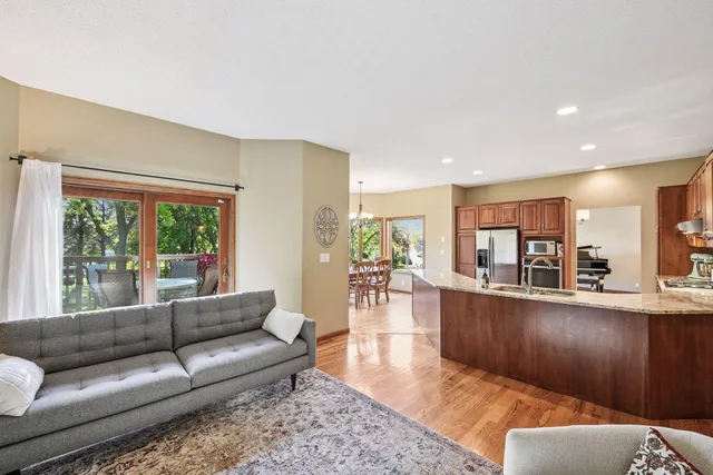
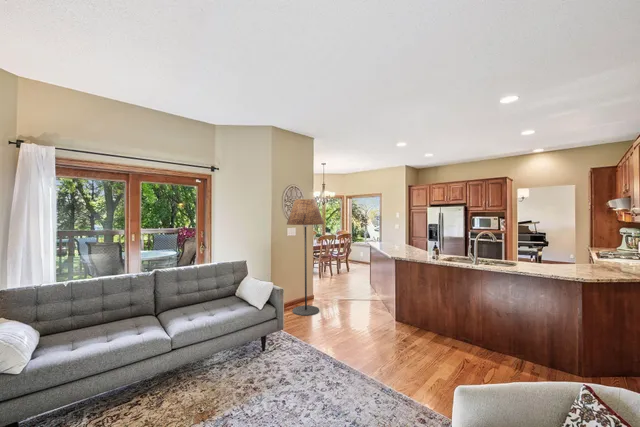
+ floor lamp [286,198,325,317]
